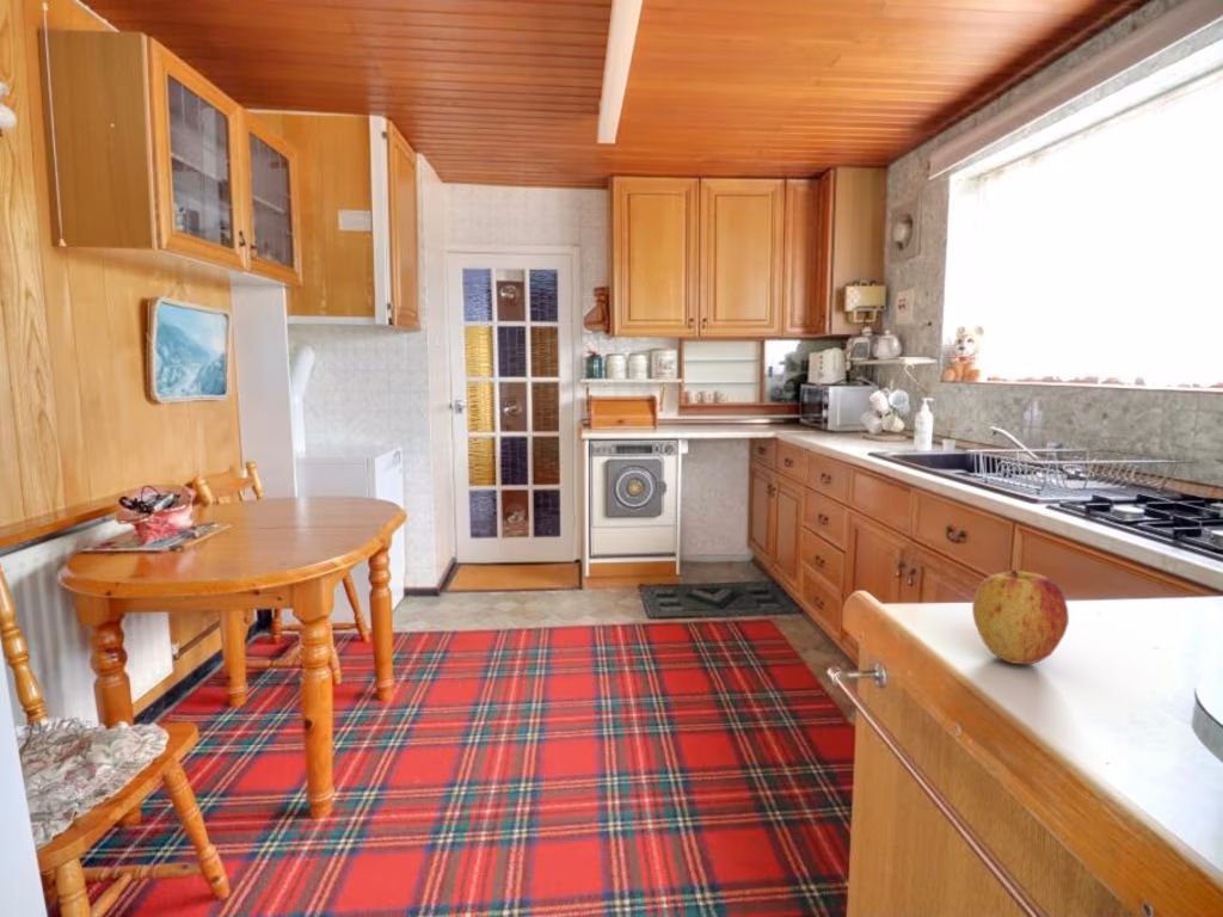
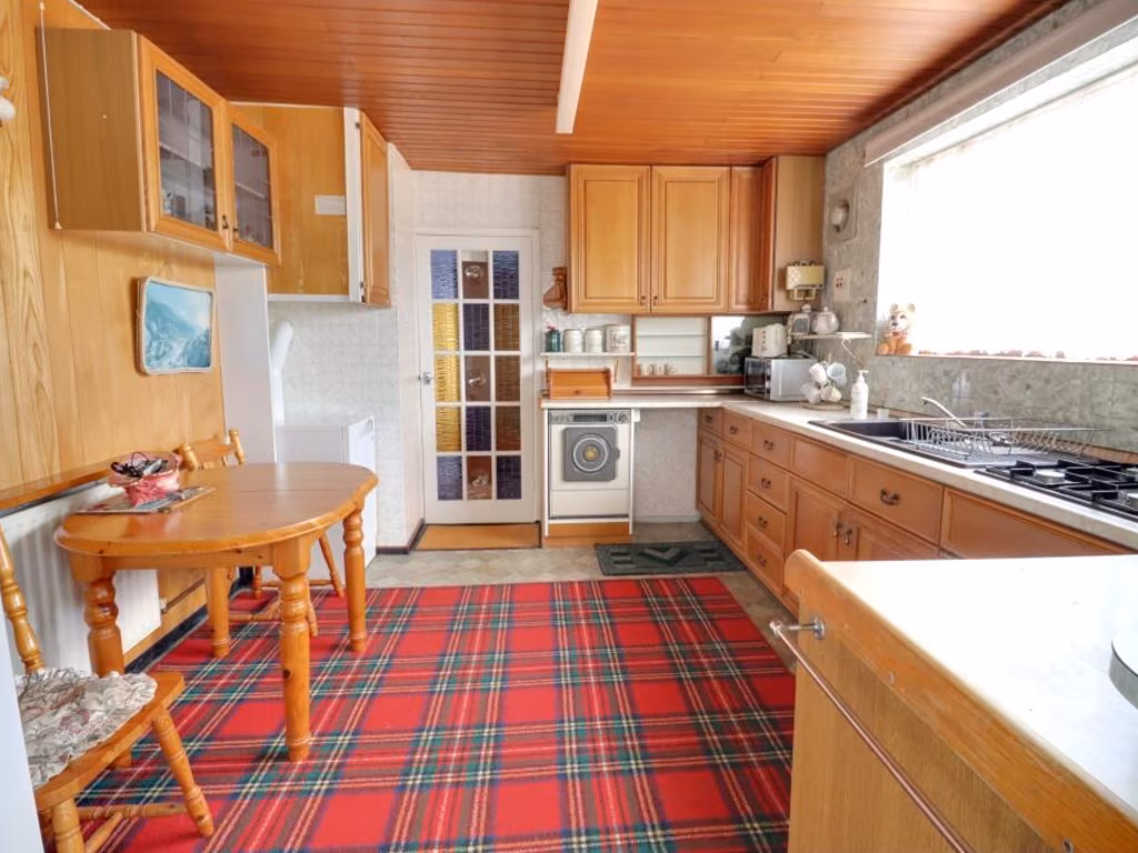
- apple [971,568,1070,665]
